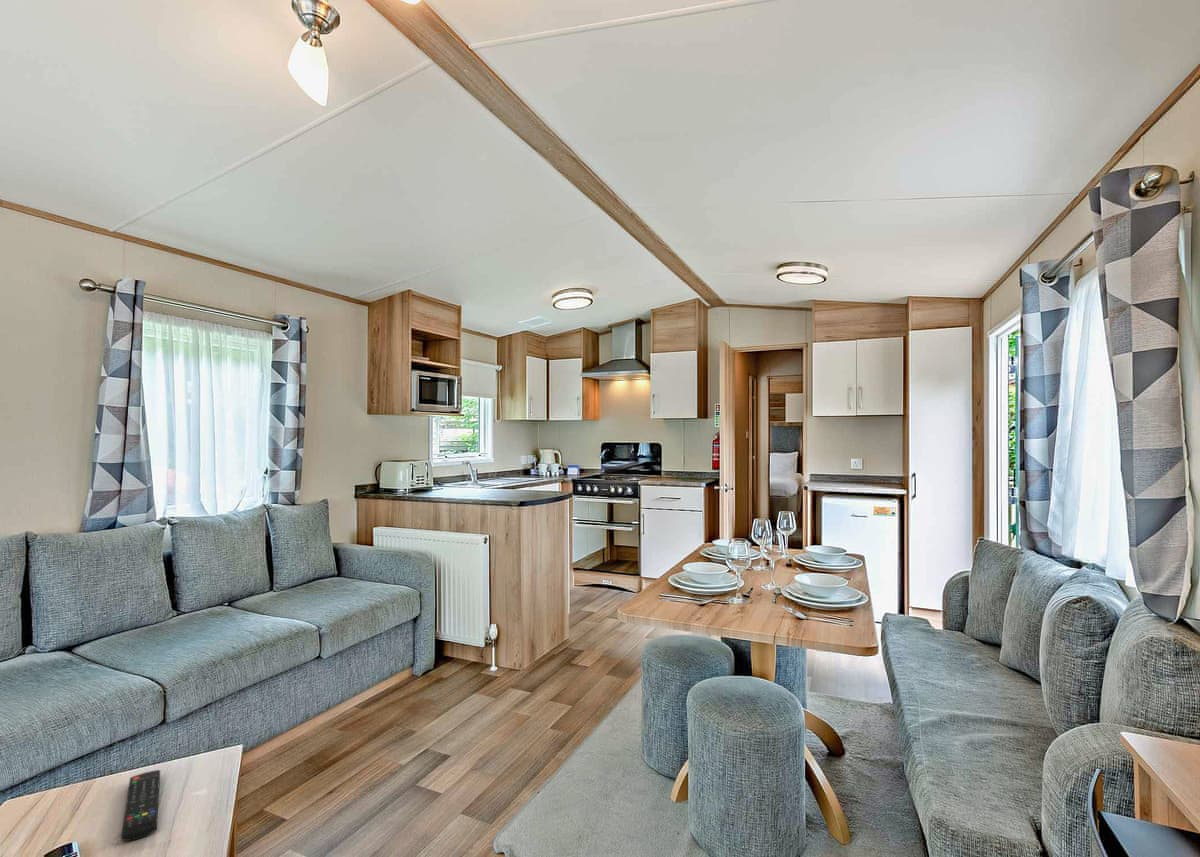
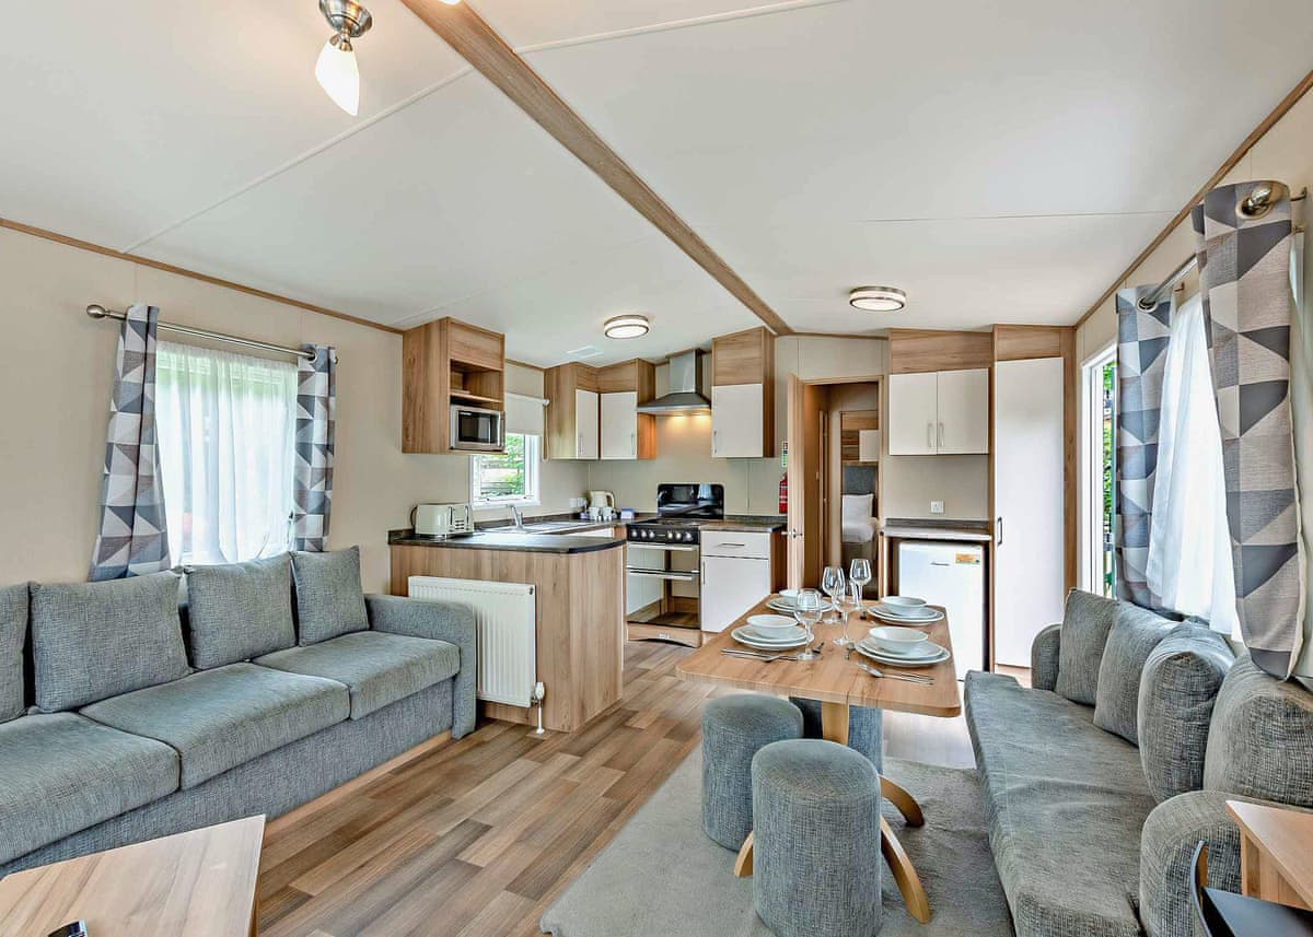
- remote control [120,769,161,842]
